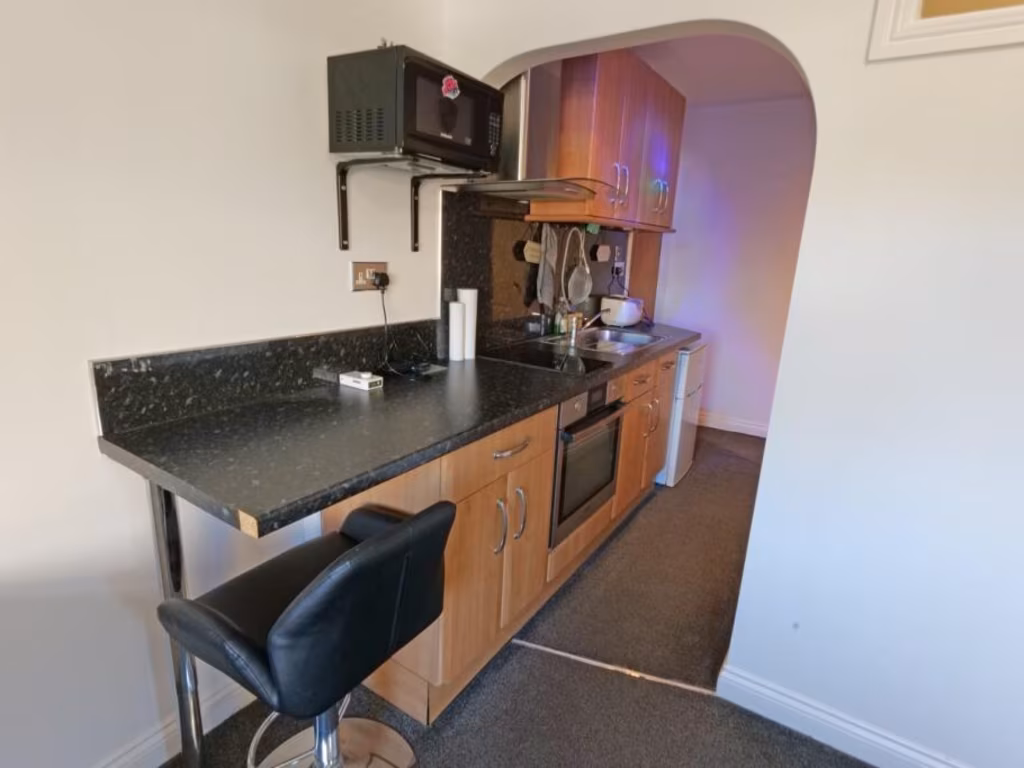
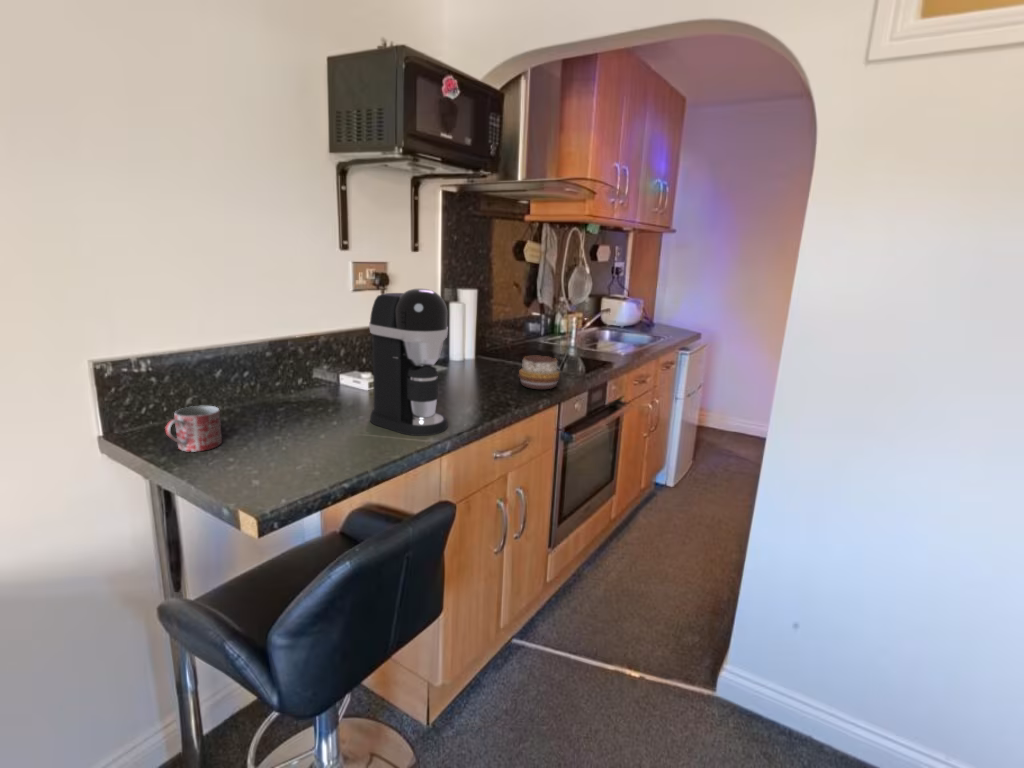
+ decorative bowl [518,355,561,390]
+ coffee maker [368,288,449,437]
+ mug [164,405,223,452]
